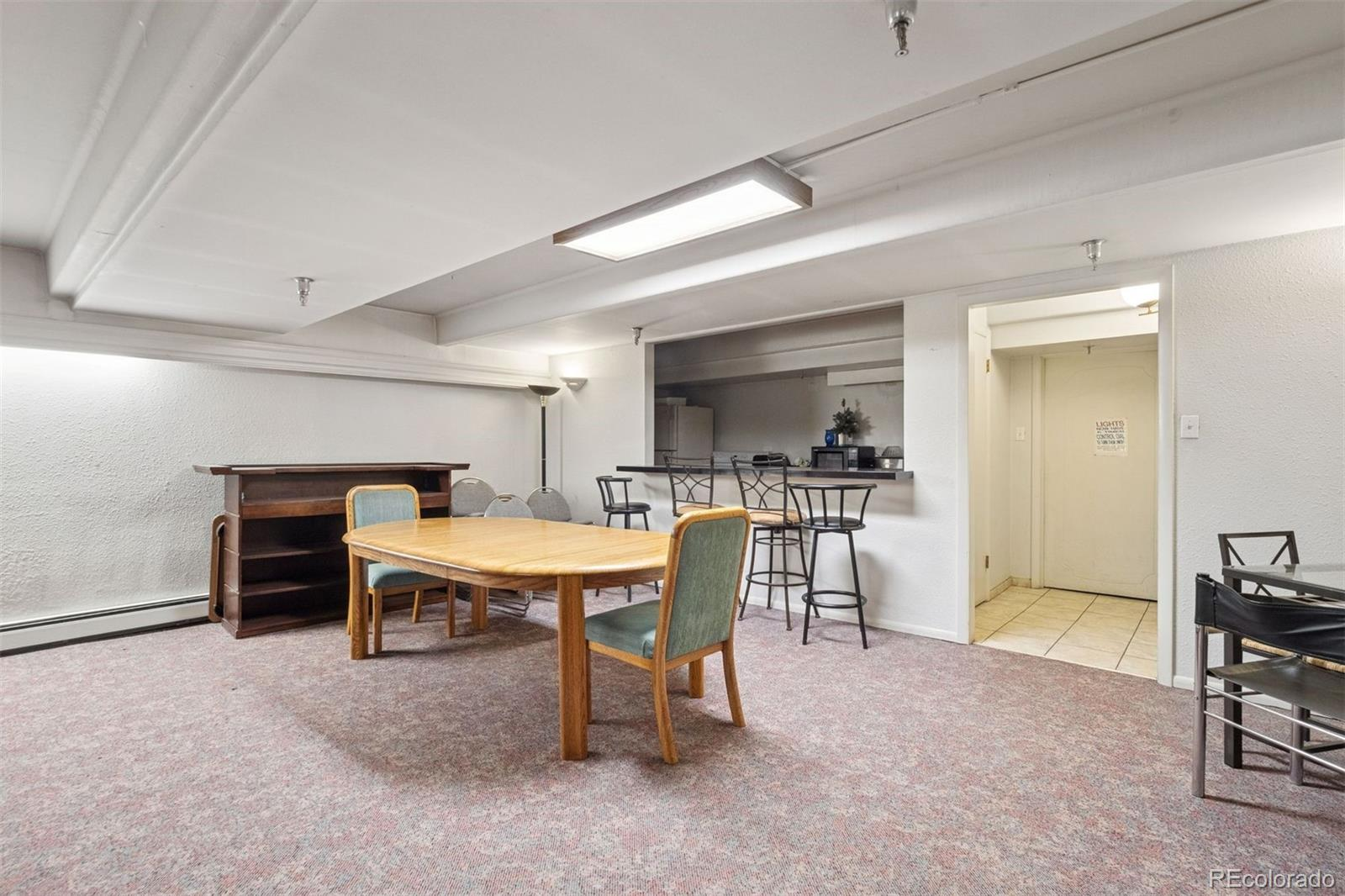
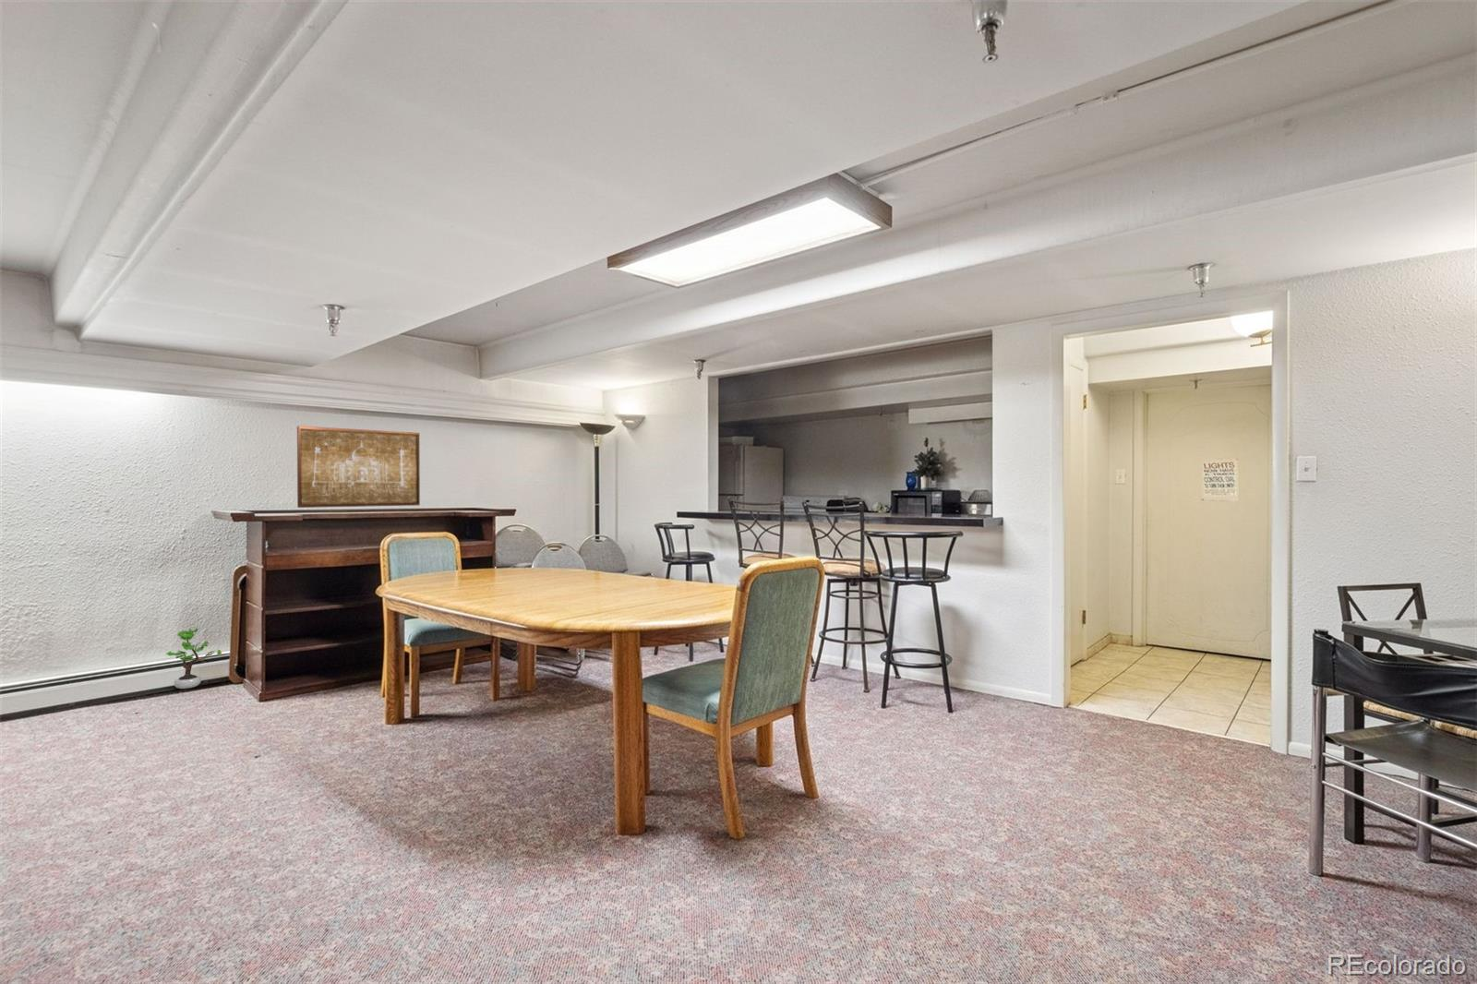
+ potted plant [165,628,223,690]
+ wall art [296,425,421,508]
